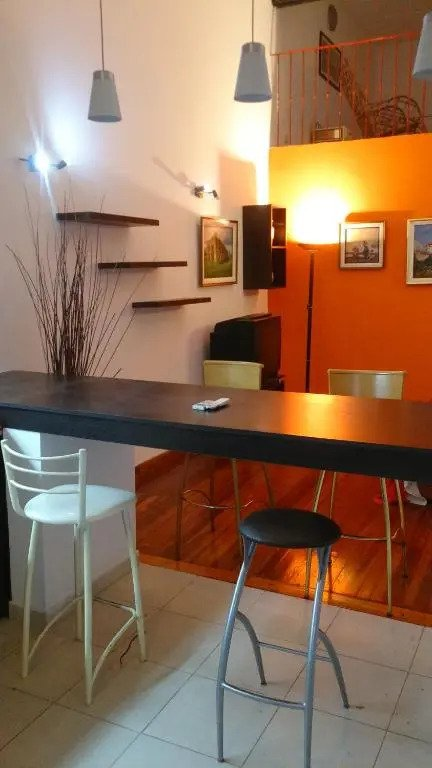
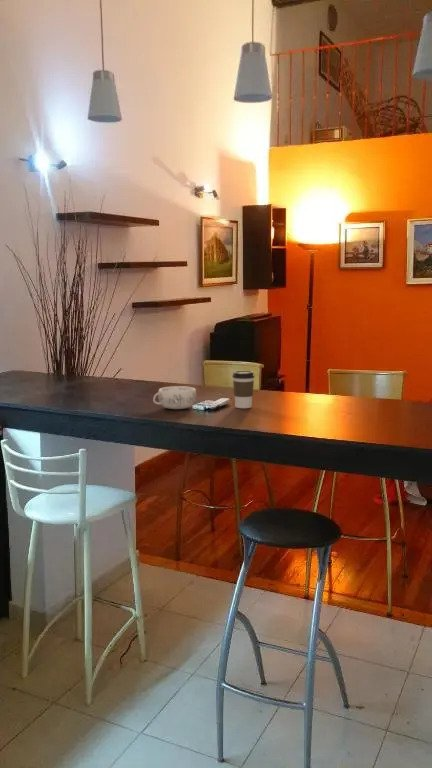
+ decorative bowl [152,385,197,410]
+ coffee cup [232,370,256,409]
